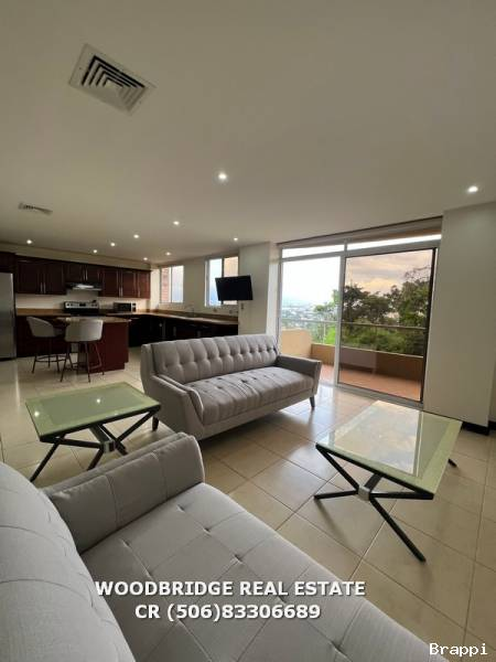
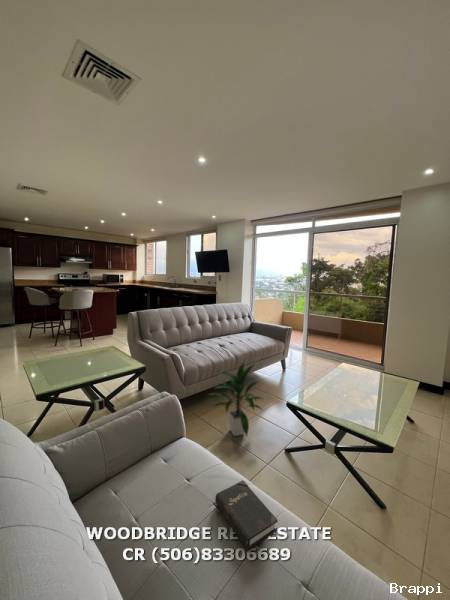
+ hardback book [214,479,278,552]
+ indoor plant [206,361,264,438]
